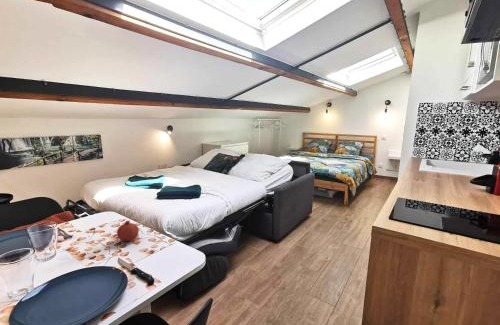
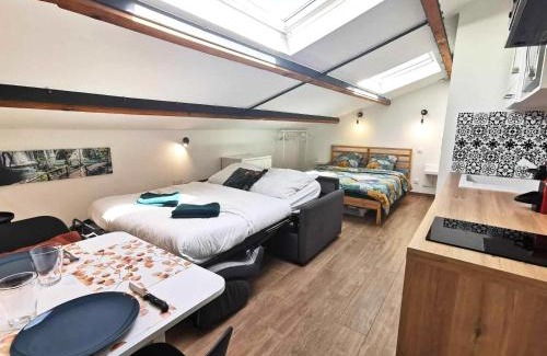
- fruit [116,219,140,242]
